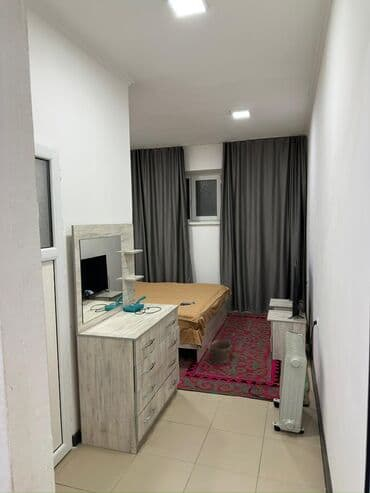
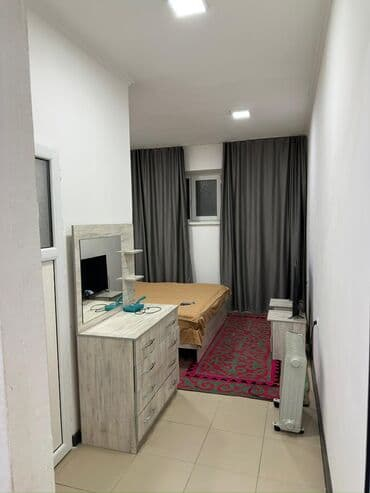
- clay pot [207,339,233,364]
